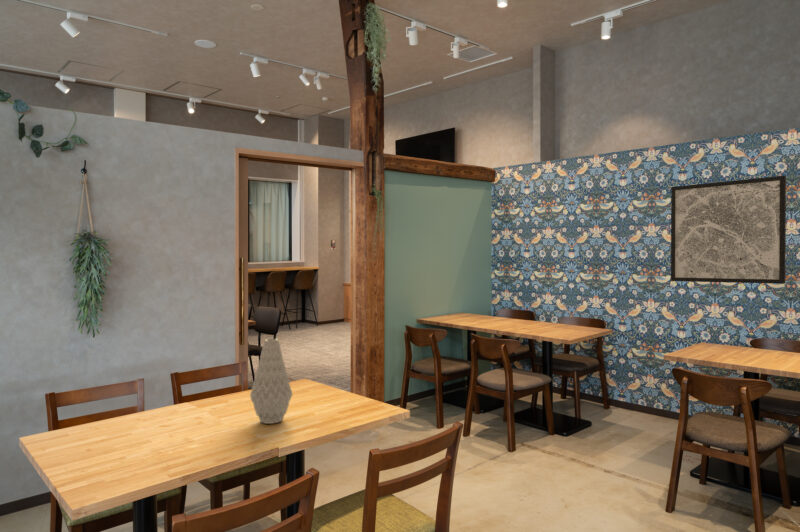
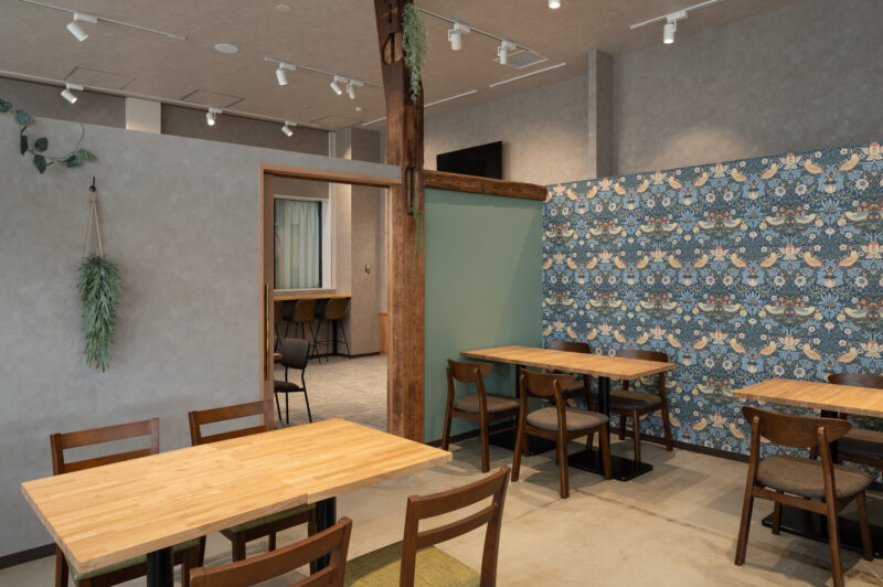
- vase [249,338,294,425]
- wall art [670,175,787,285]
